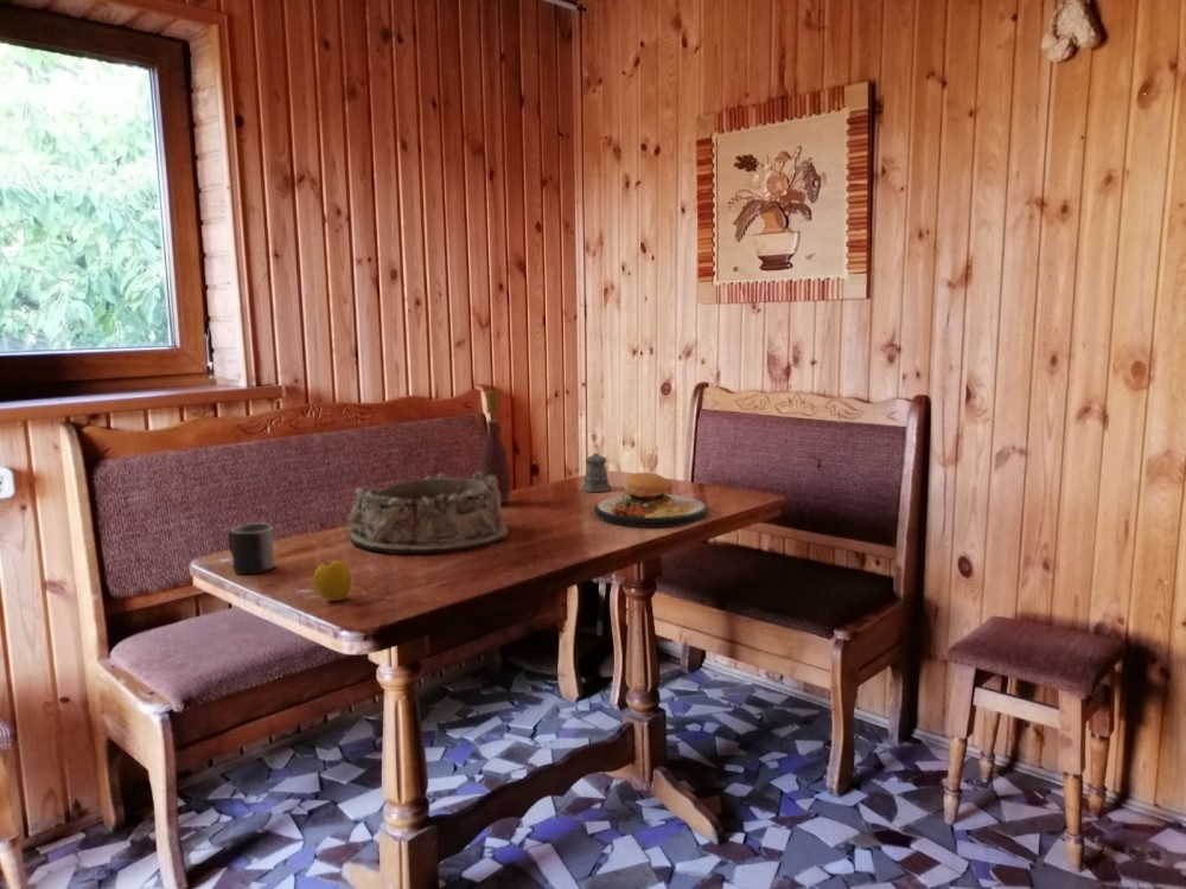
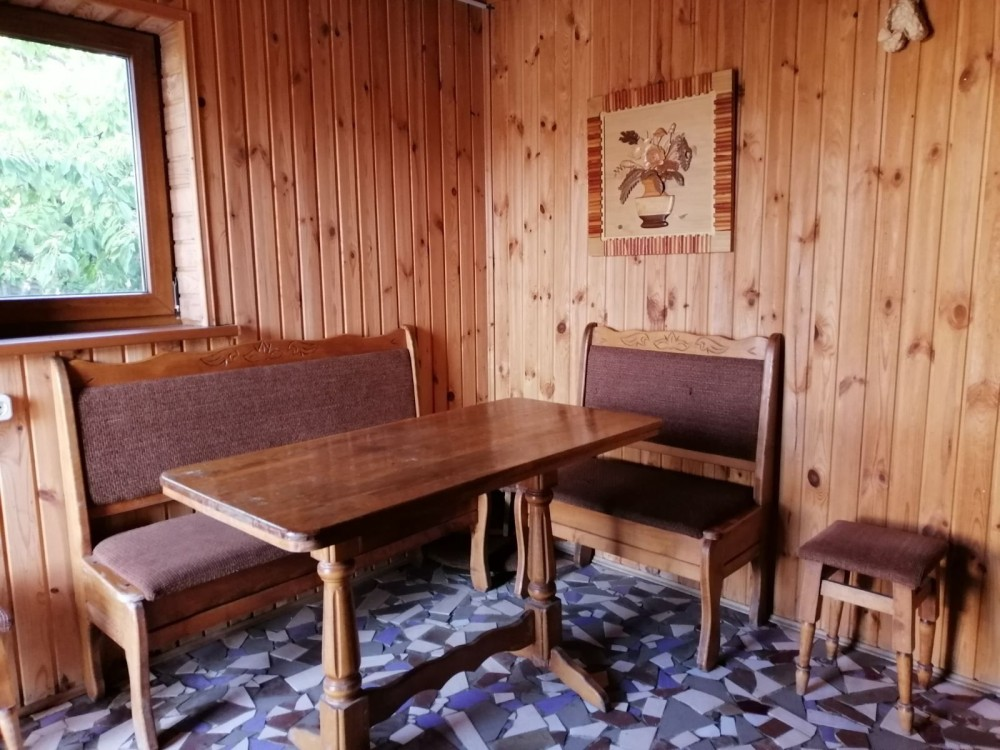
- wine bottle [478,389,511,504]
- plate [593,460,708,529]
- apple [313,558,352,602]
- mug [227,523,276,575]
- pepper shaker [581,452,612,493]
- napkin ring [347,471,509,555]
